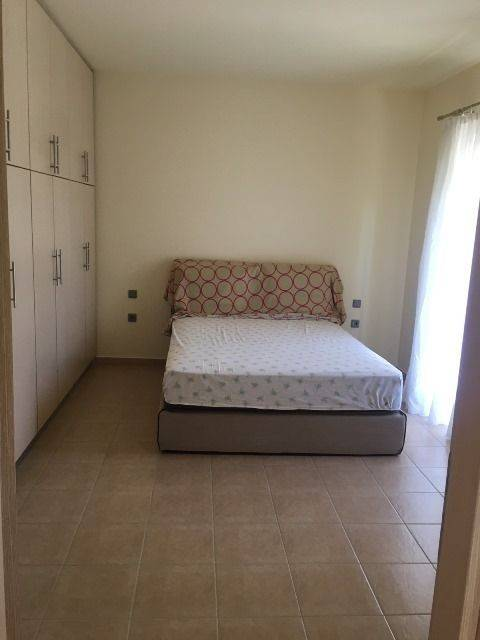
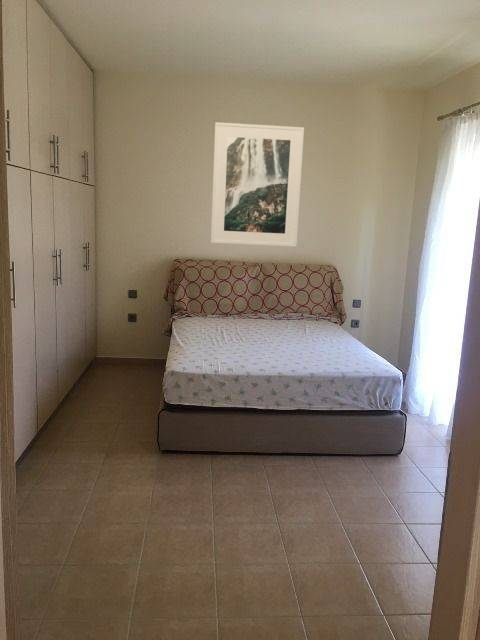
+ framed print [210,121,305,248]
